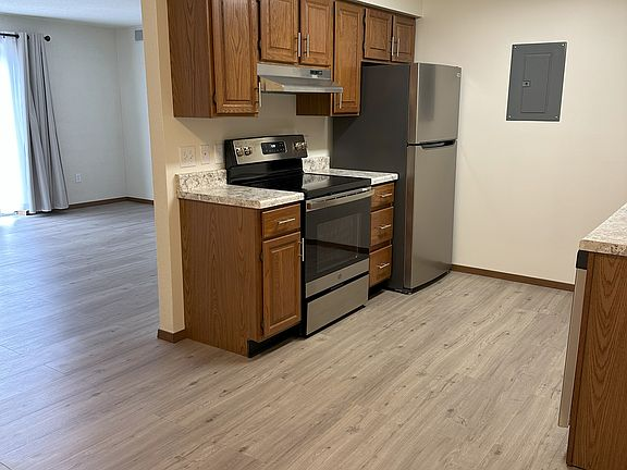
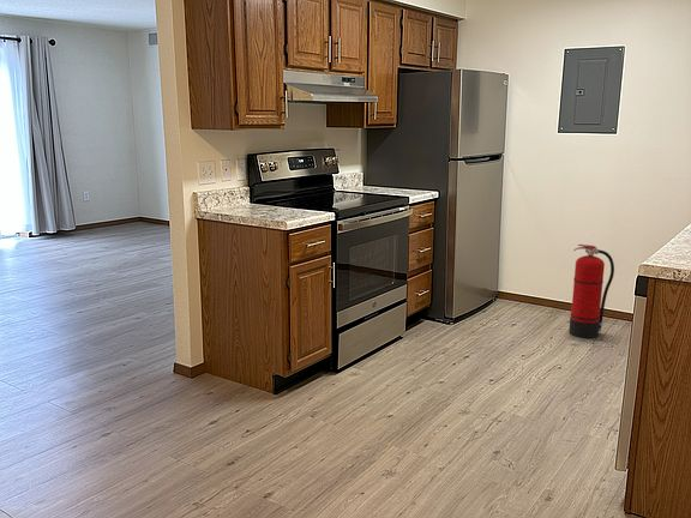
+ fire extinguisher [567,243,615,339]
